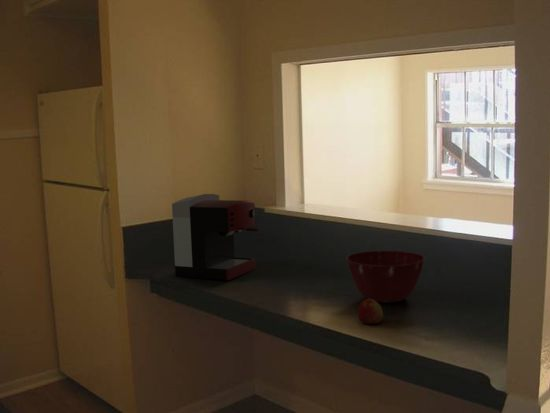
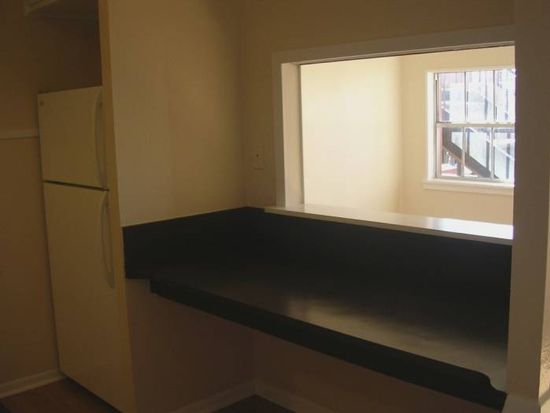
- apple [357,298,384,325]
- coffee maker [171,193,260,281]
- mixing bowl [345,250,426,304]
